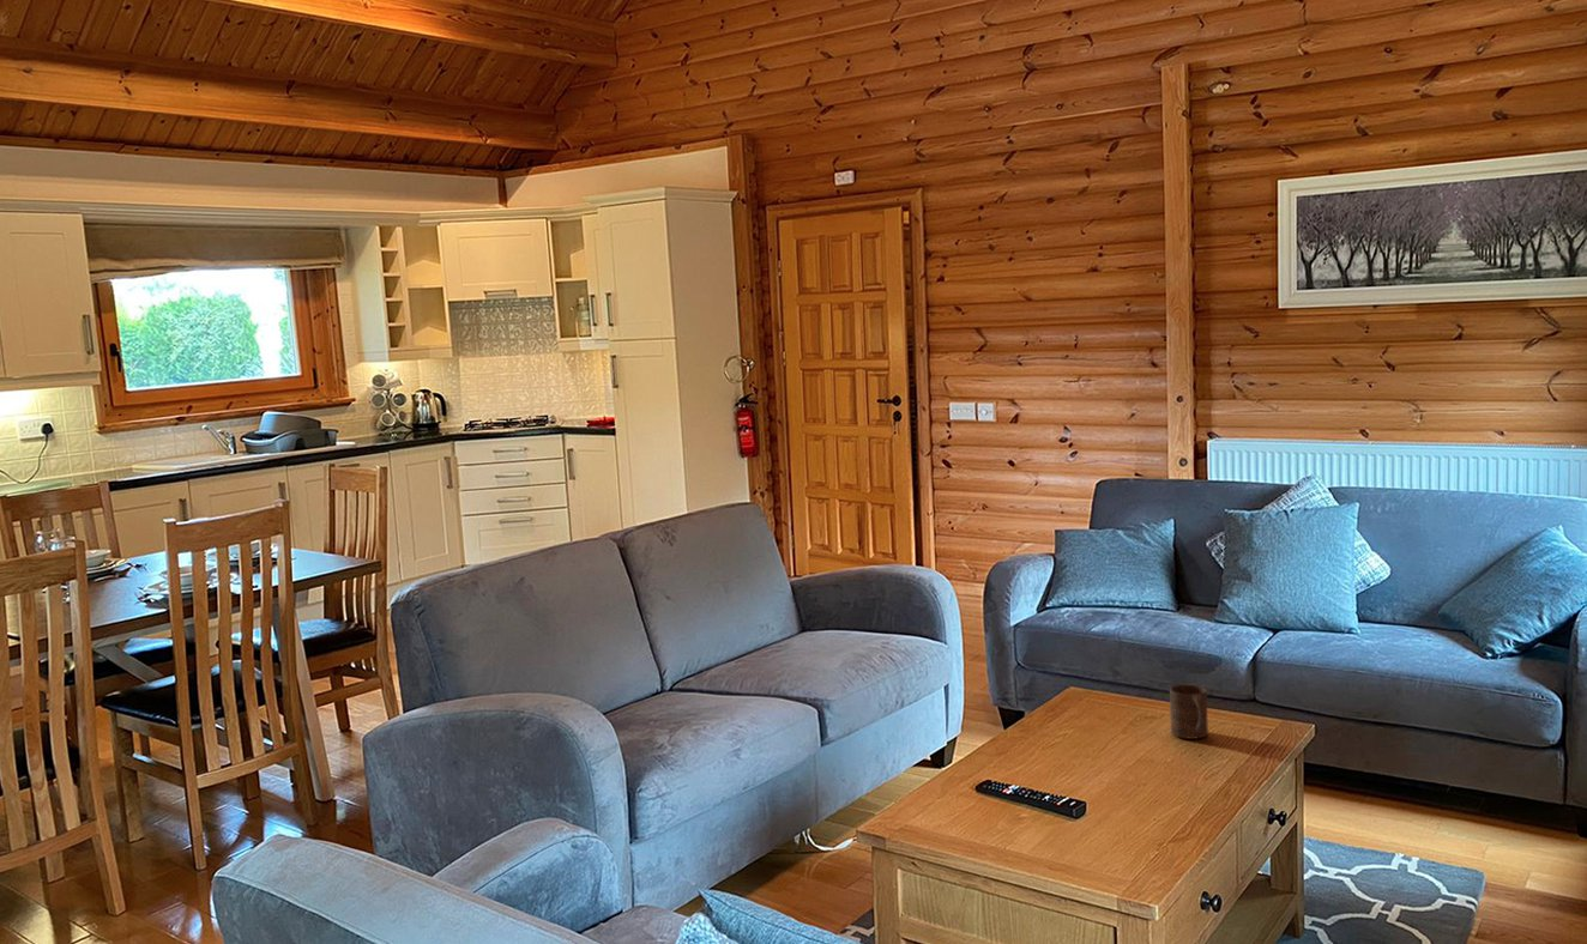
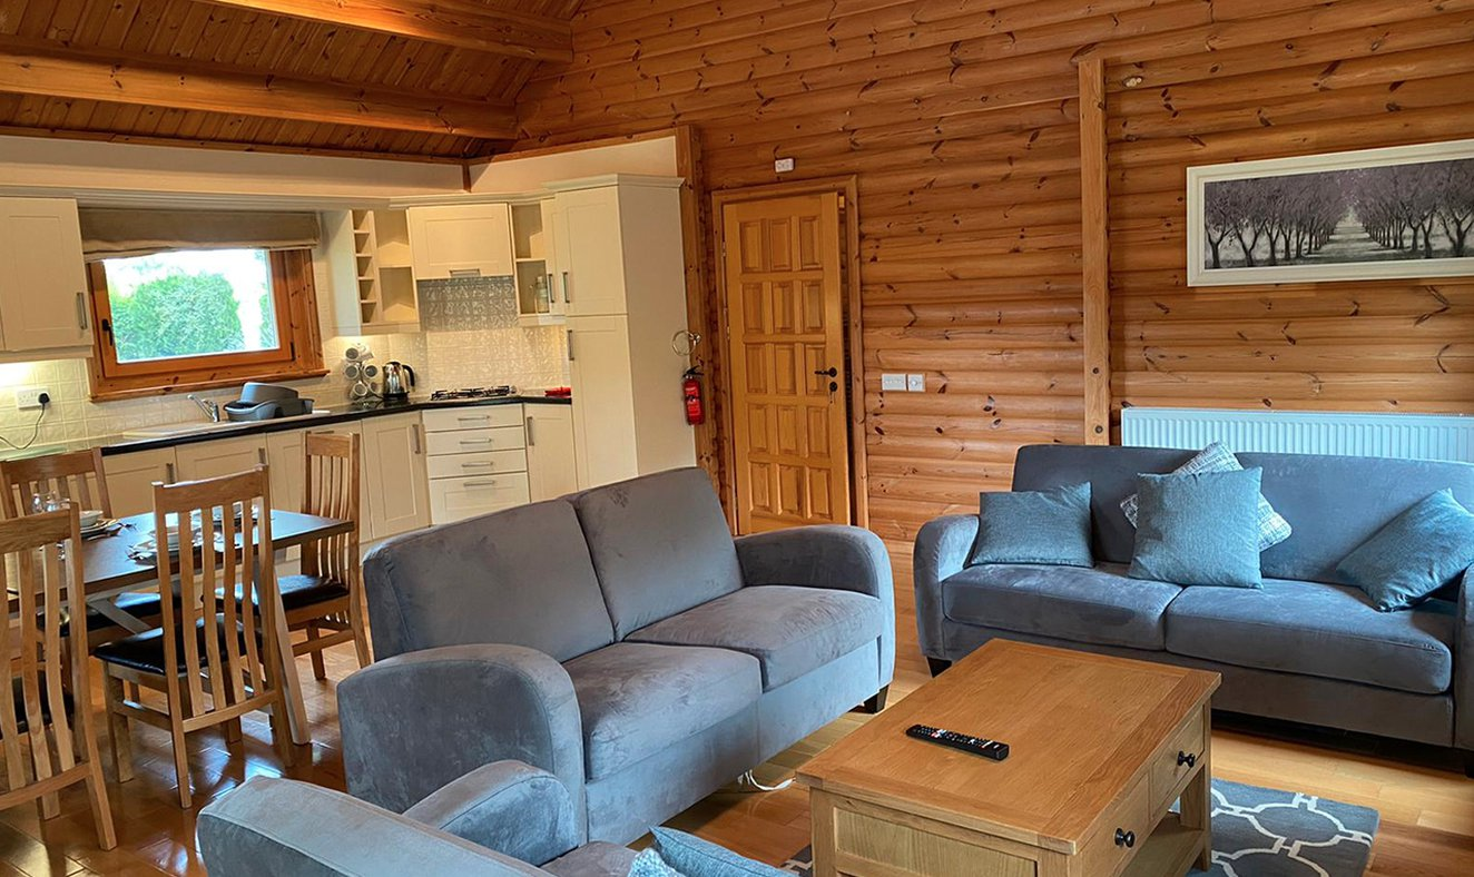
- cup [1169,684,1209,740]
